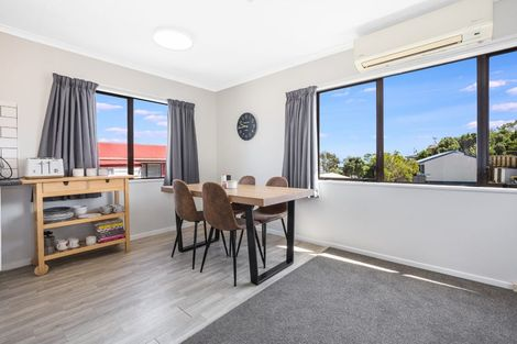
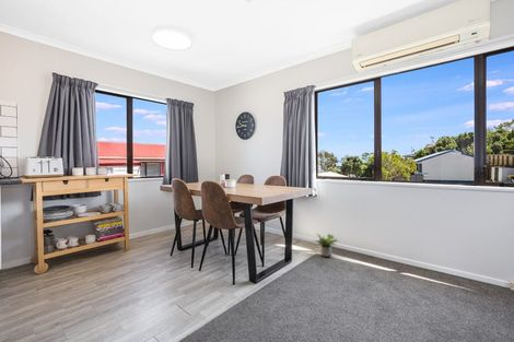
+ potted plant [314,233,338,258]
